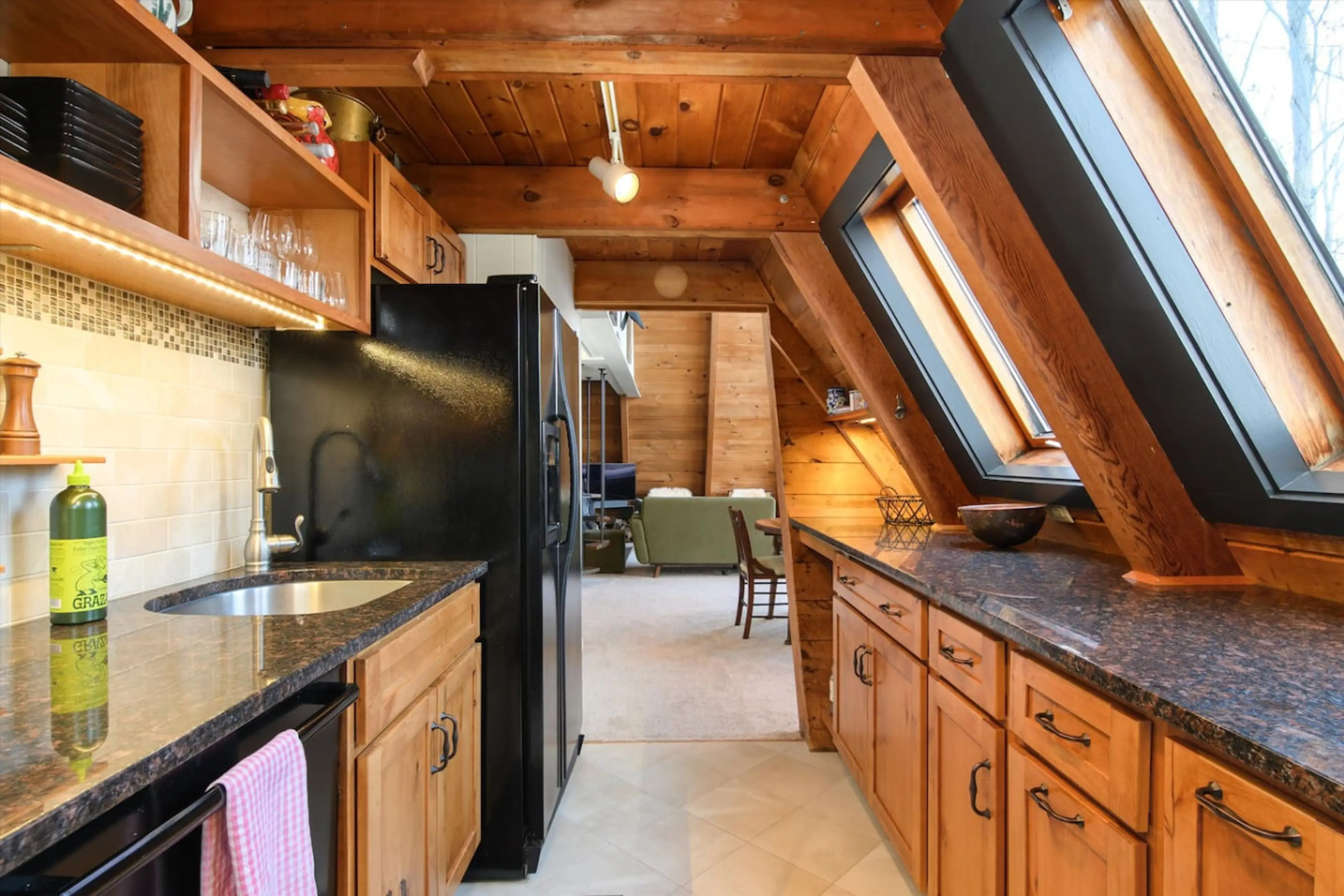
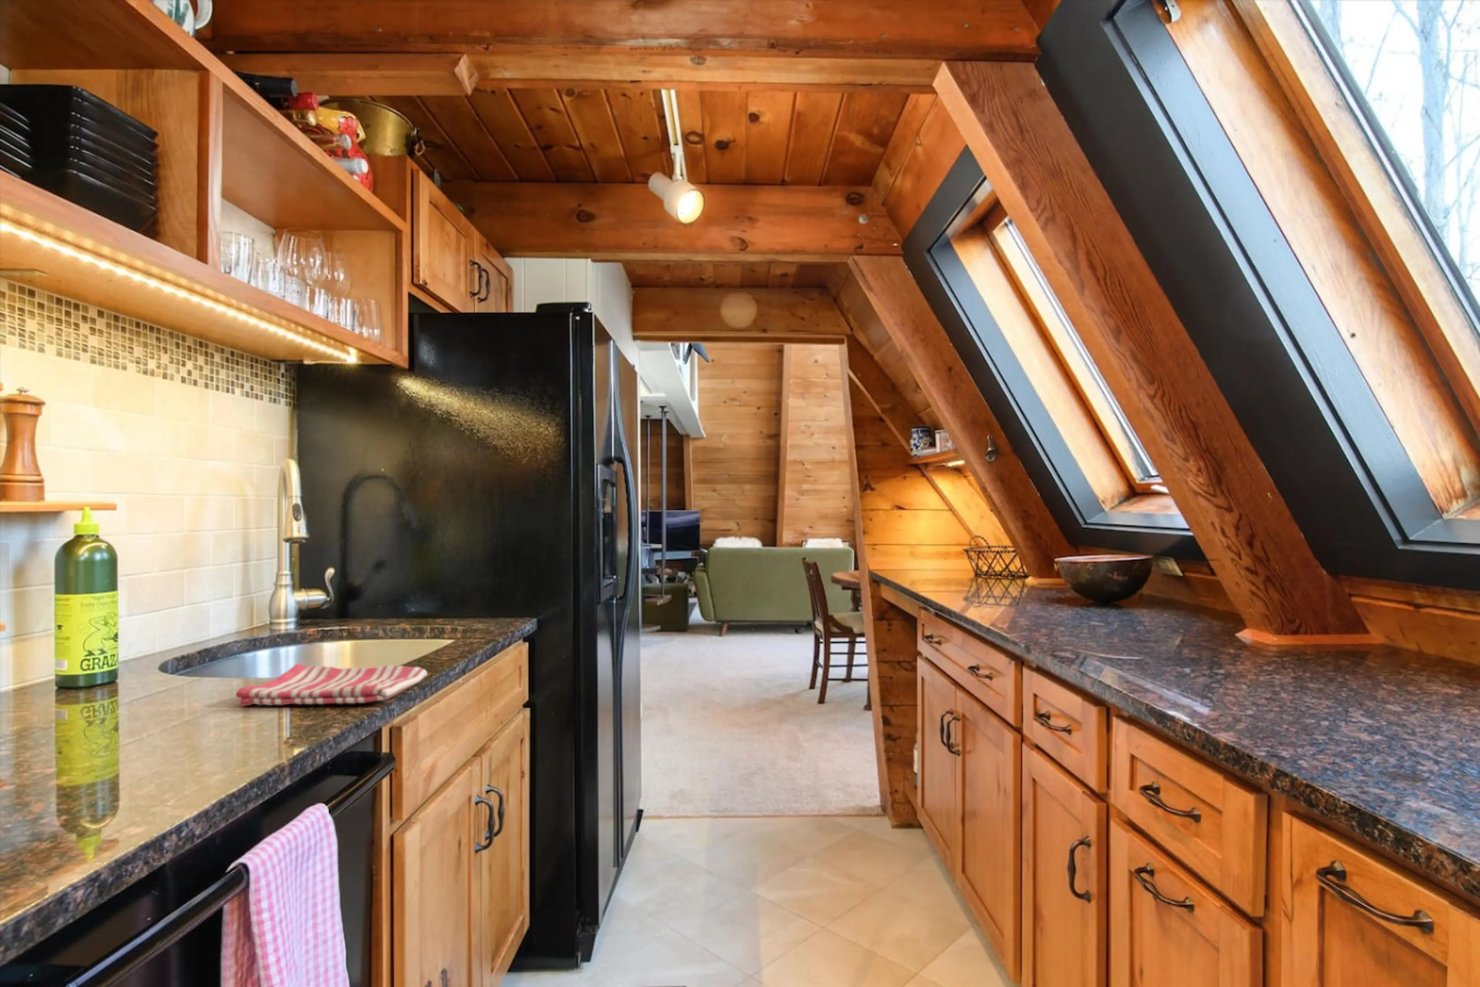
+ dish towel [236,663,427,706]
